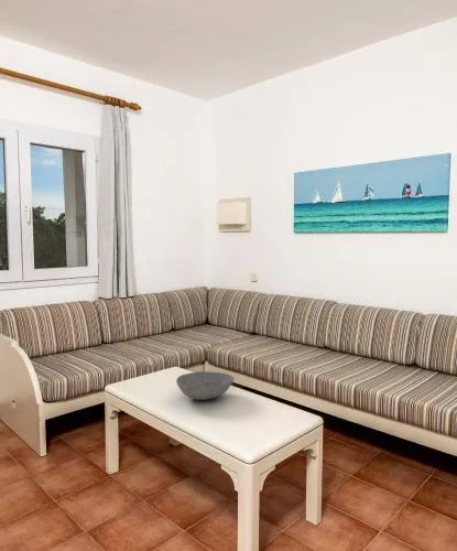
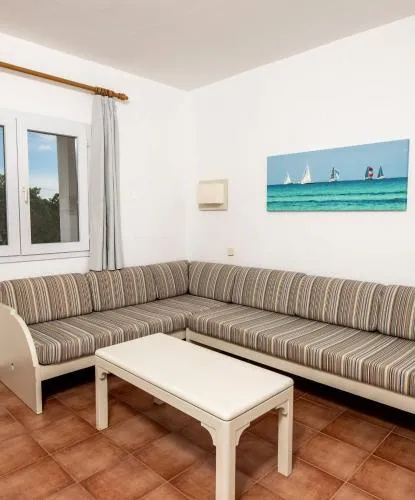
- bowl [175,370,235,401]
